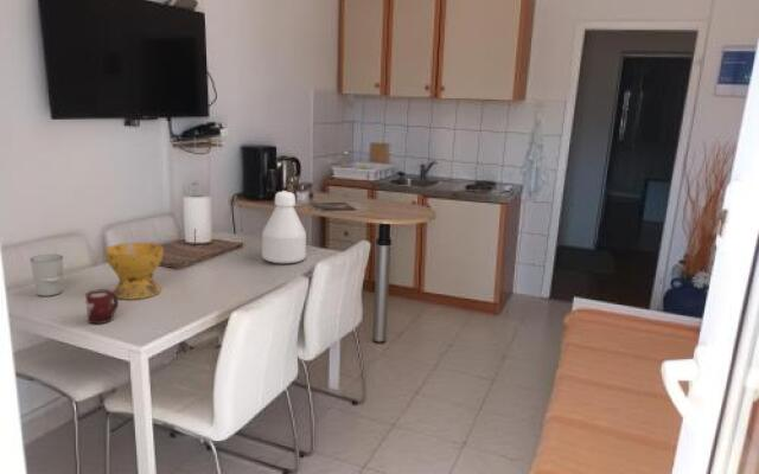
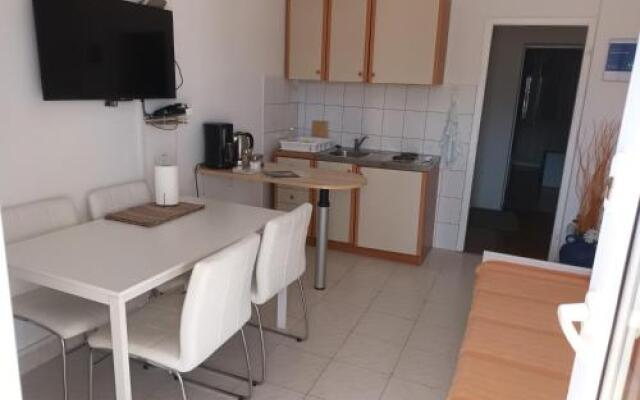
- bowl [103,242,165,300]
- cup [84,288,120,325]
- bottle [261,191,307,264]
- cup [30,254,64,297]
